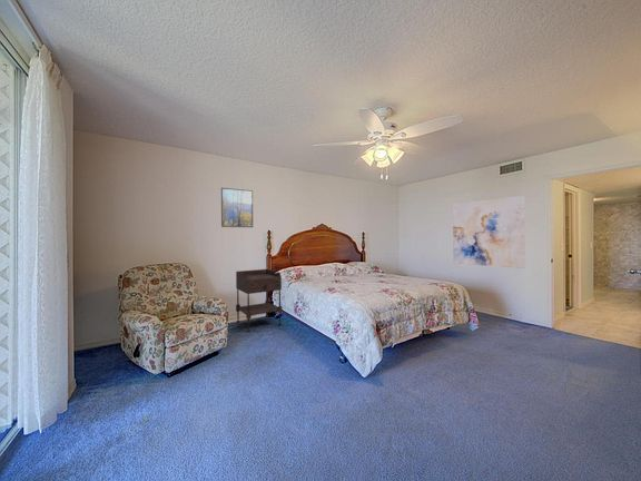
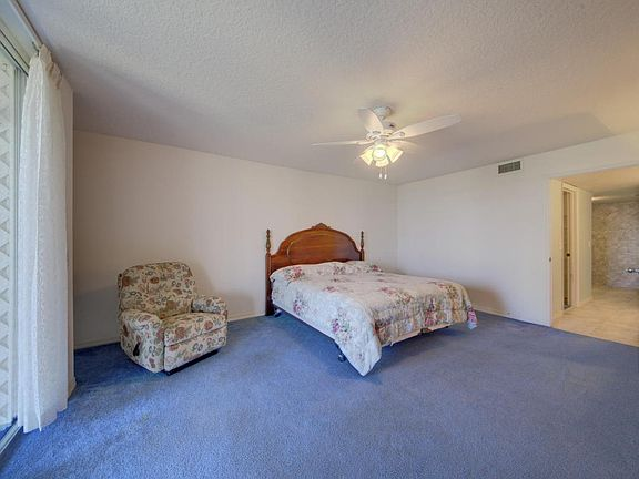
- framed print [220,187,254,228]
- wall art [452,195,526,269]
- side table [235,268,284,333]
